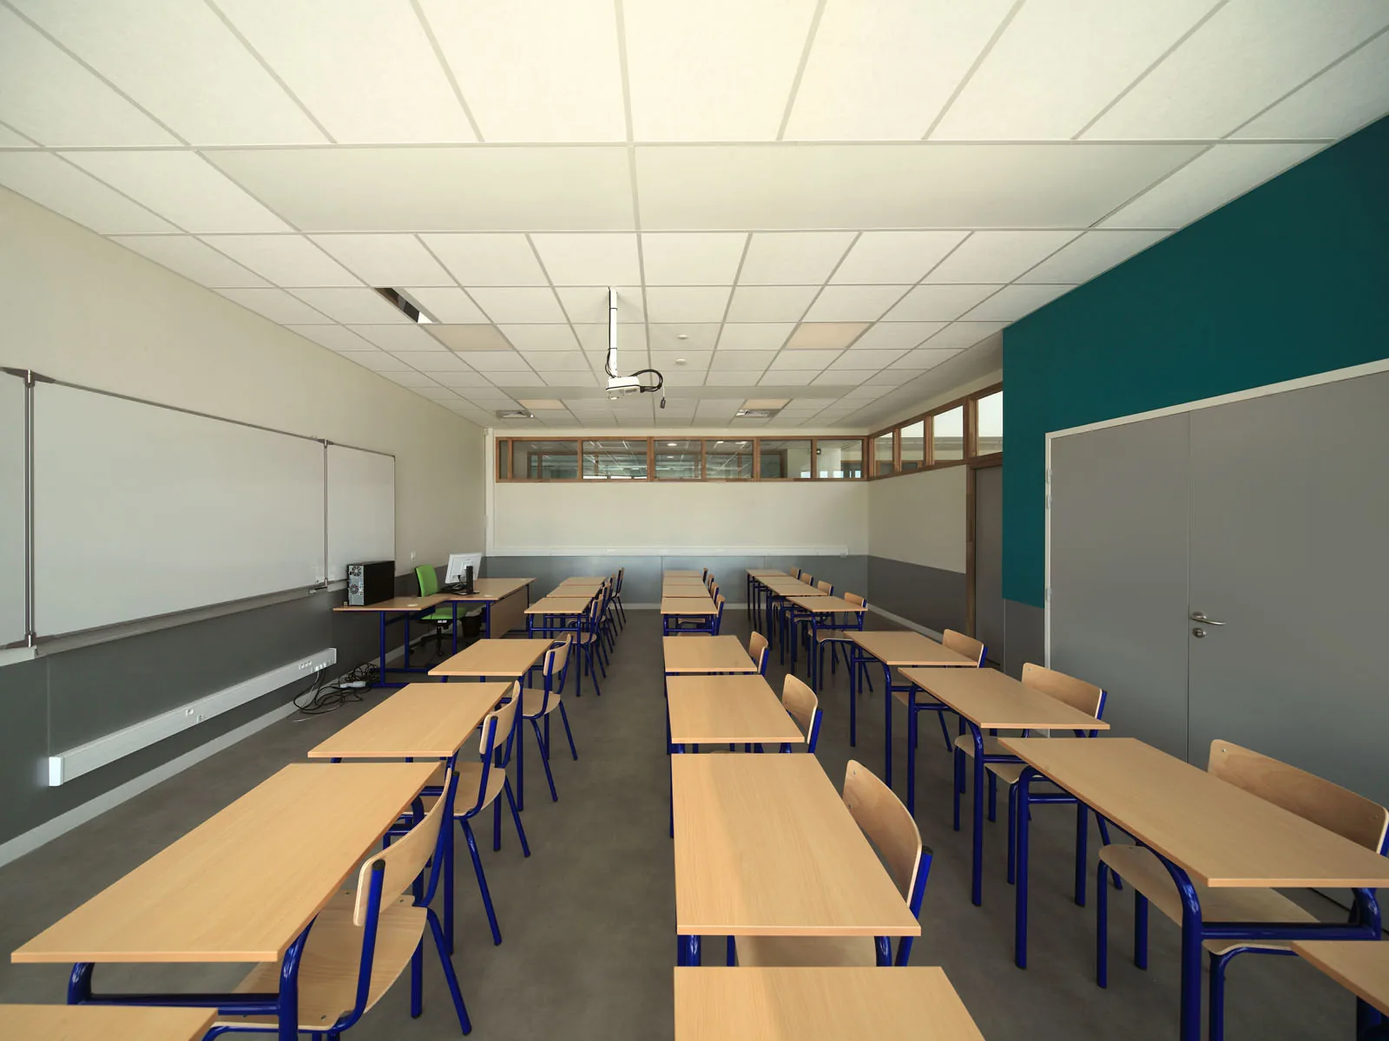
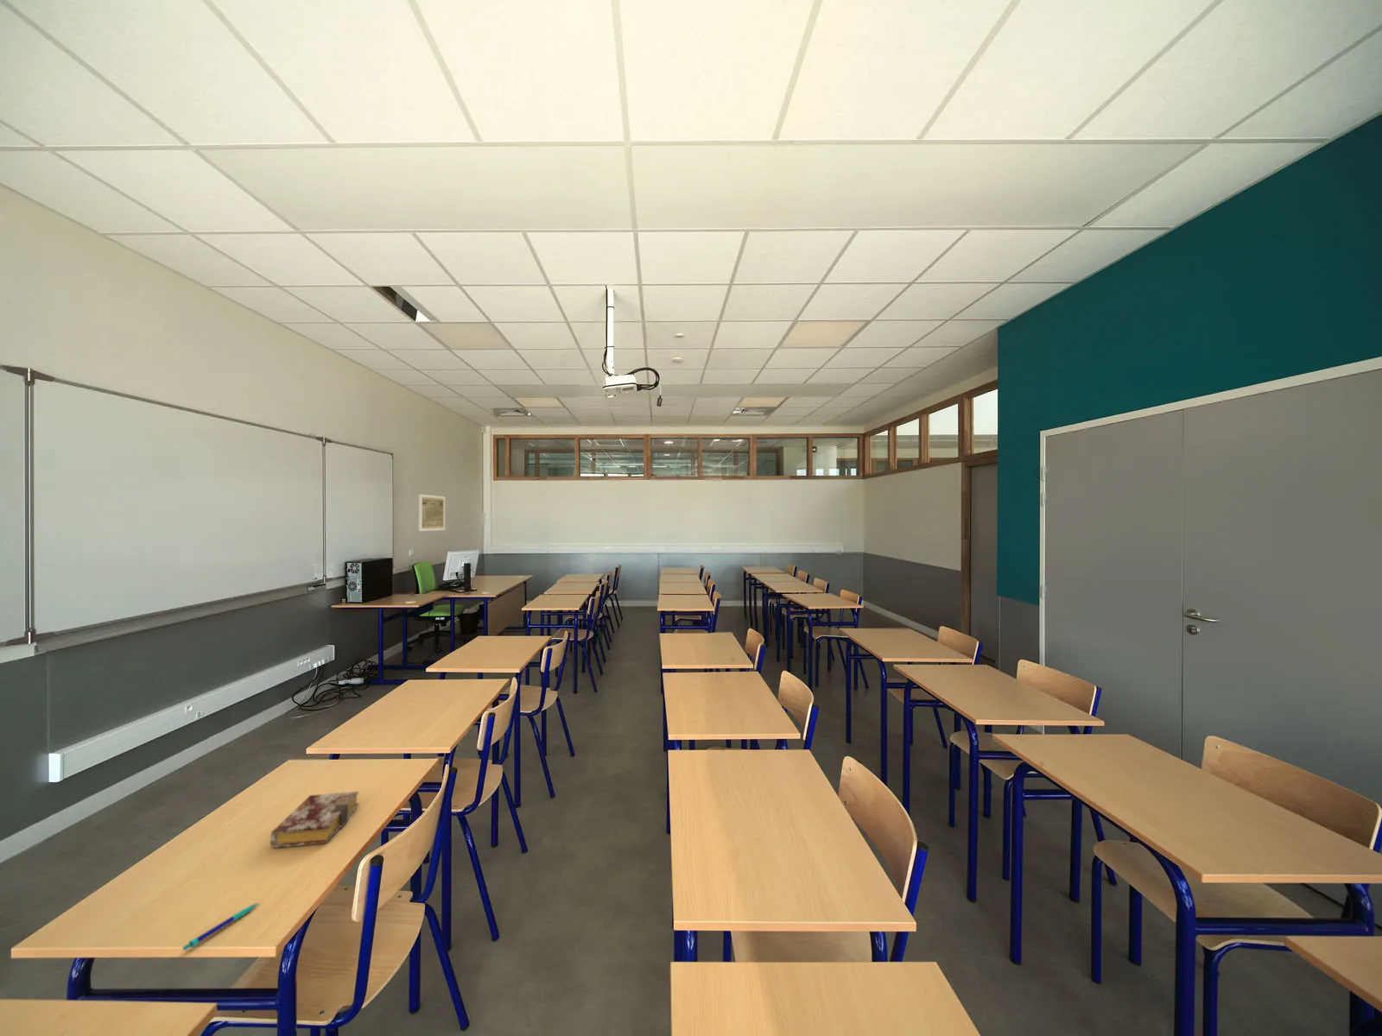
+ book [270,791,359,849]
+ pen [182,902,259,951]
+ map [418,494,446,532]
